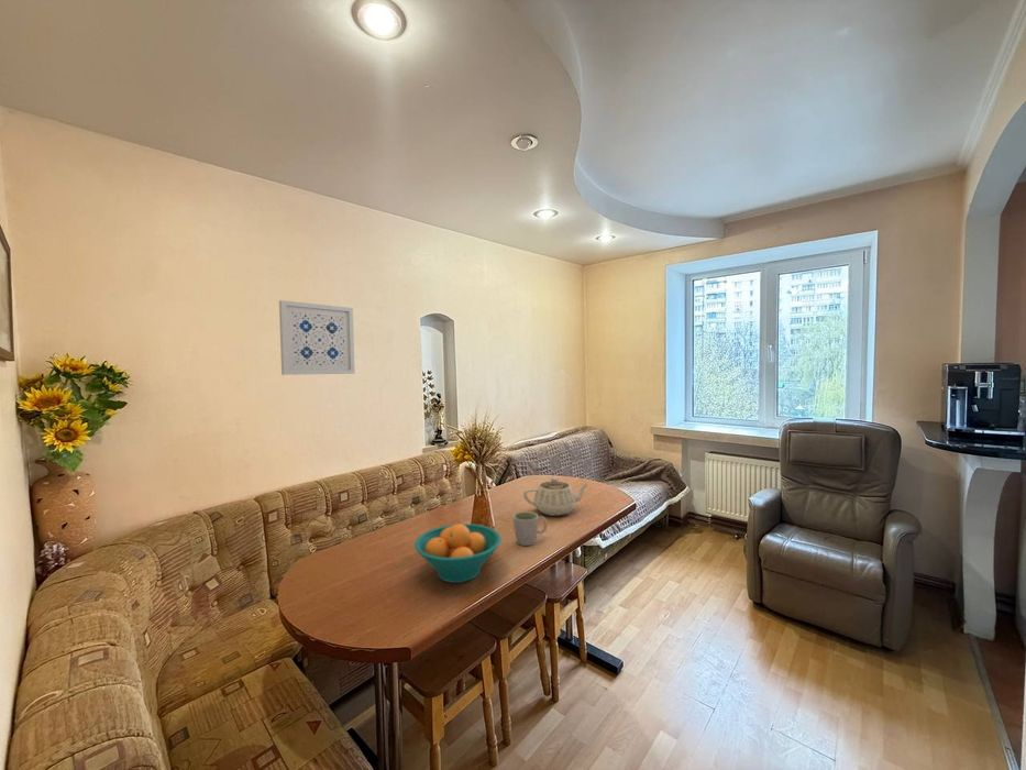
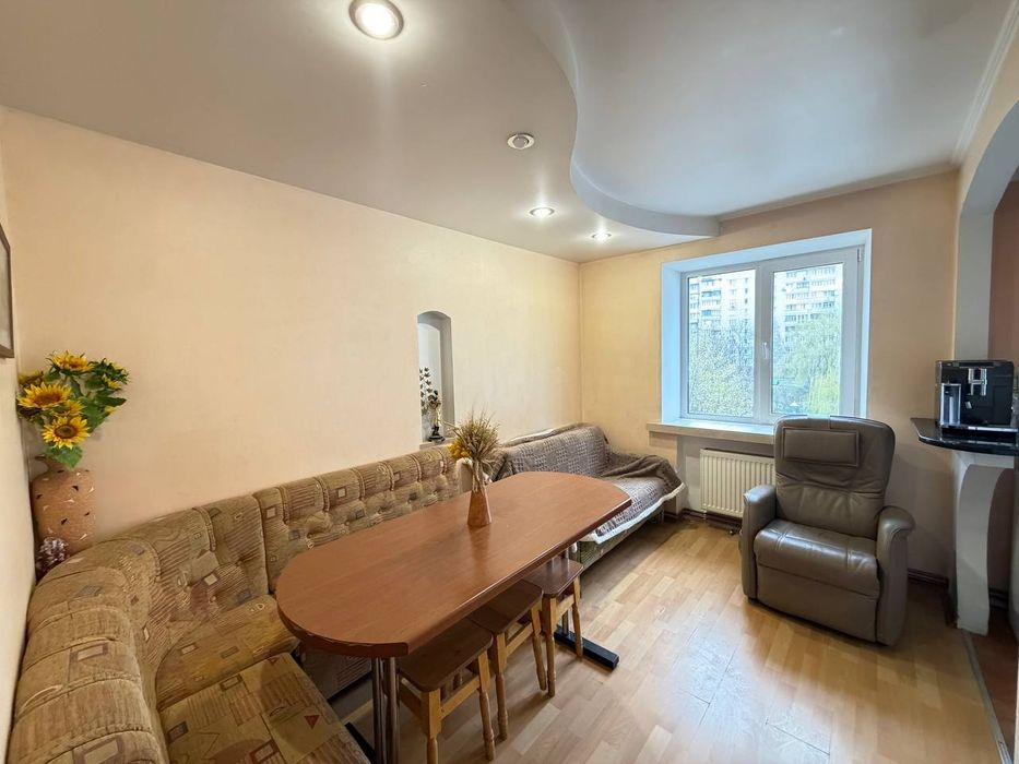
- teapot [522,476,589,517]
- fruit bowl [413,522,503,584]
- mug [512,510,549,547]
- wall art [278,299,356,376]
